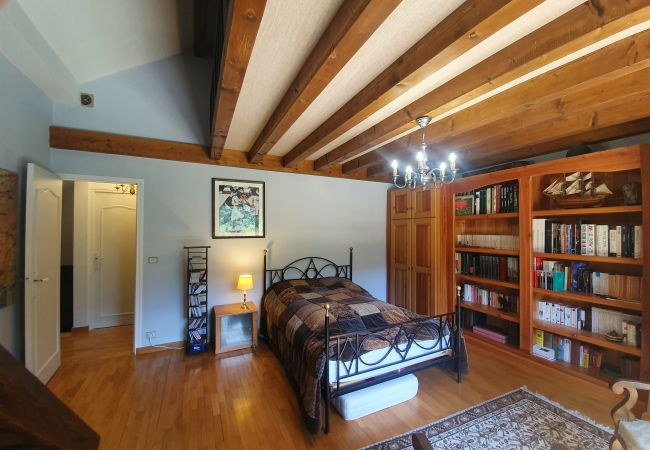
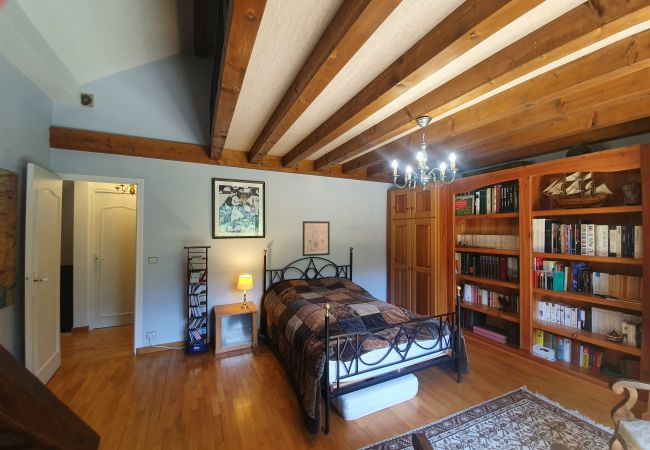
+ wall art [302,220,331,257]
